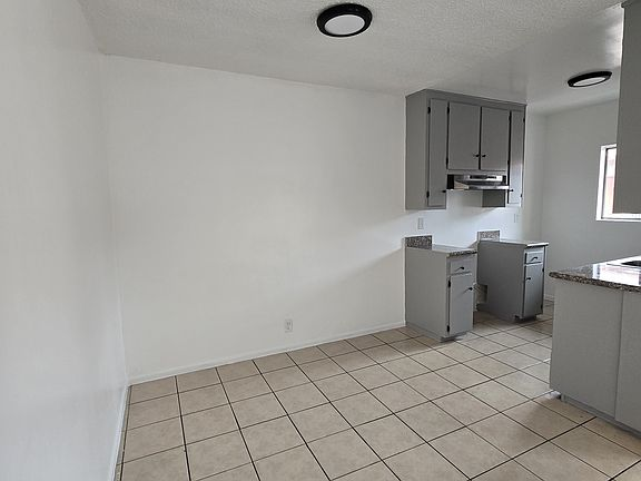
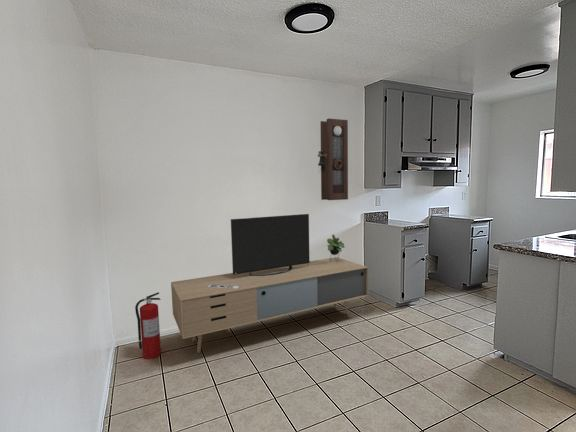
+ media console [170,213,370,354]
+ pendulum clock [317,117,349,201]
+ fire extinguisher [134,291,162,360]
